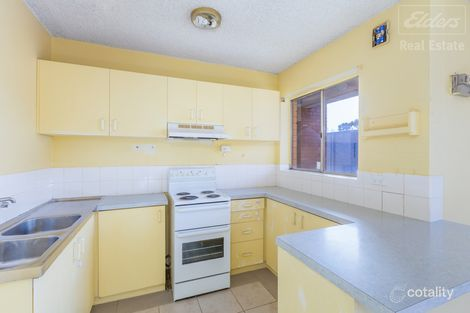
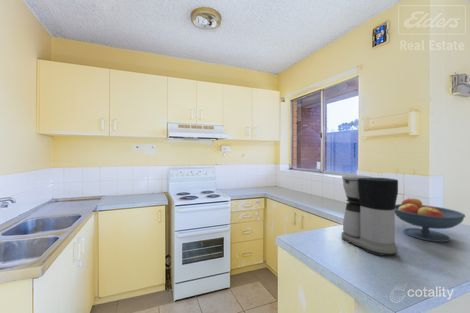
+ coffee maker [341,174,399,257]
+ fruit bowl [395,196,466,243]
